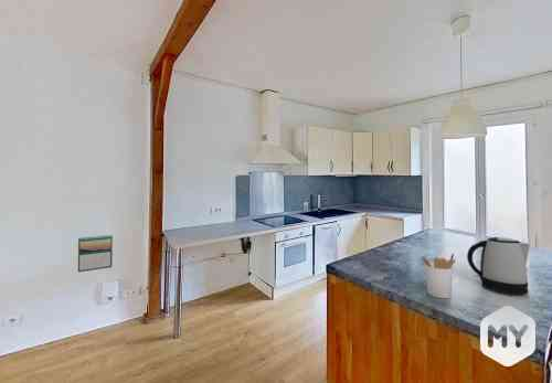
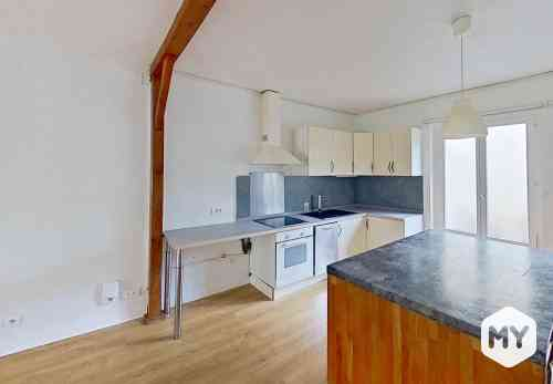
- kettle [466,236,531,296]
- calendar [77,234,114,273]
- utensil holder [420,253,457,299]
